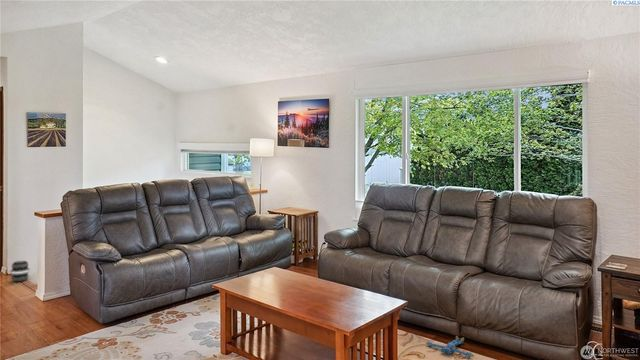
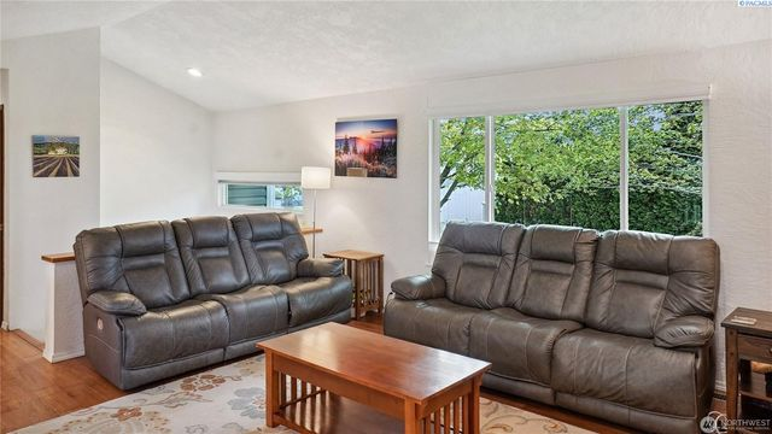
- speaker [9,260,31,283]
- plush toy [425,335,475,358]
